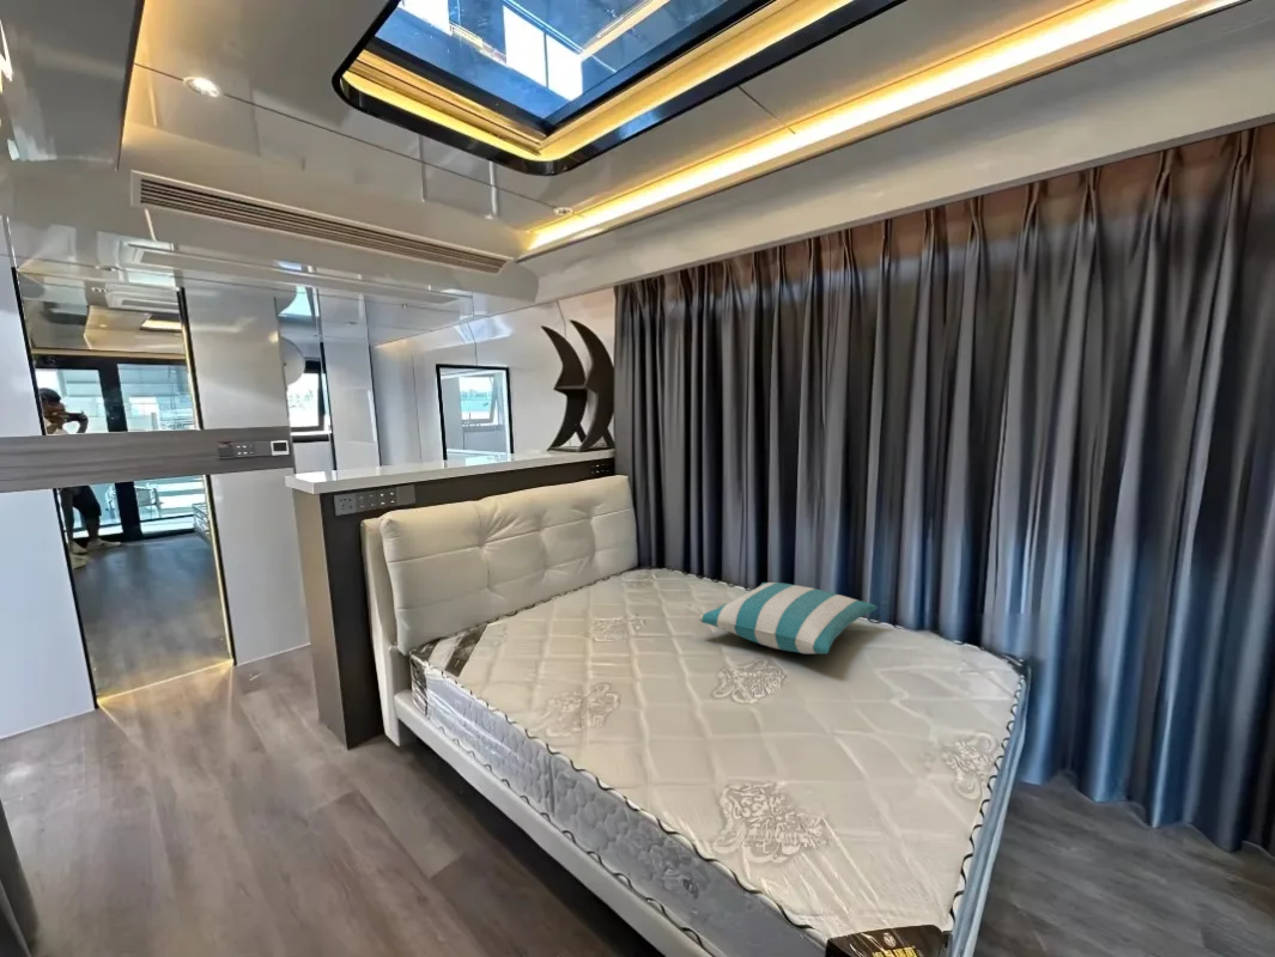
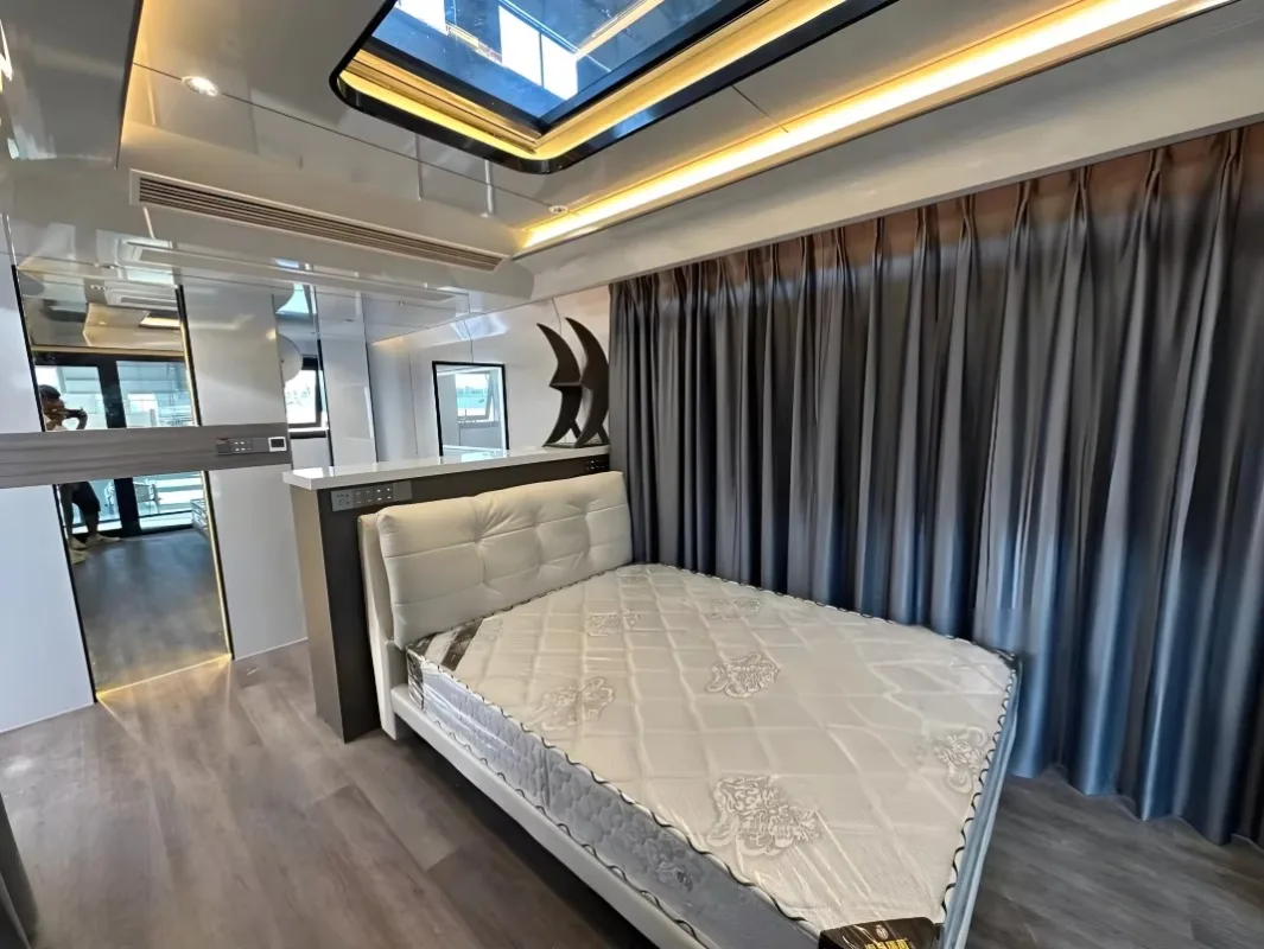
- pillow [697,581,879,656]
